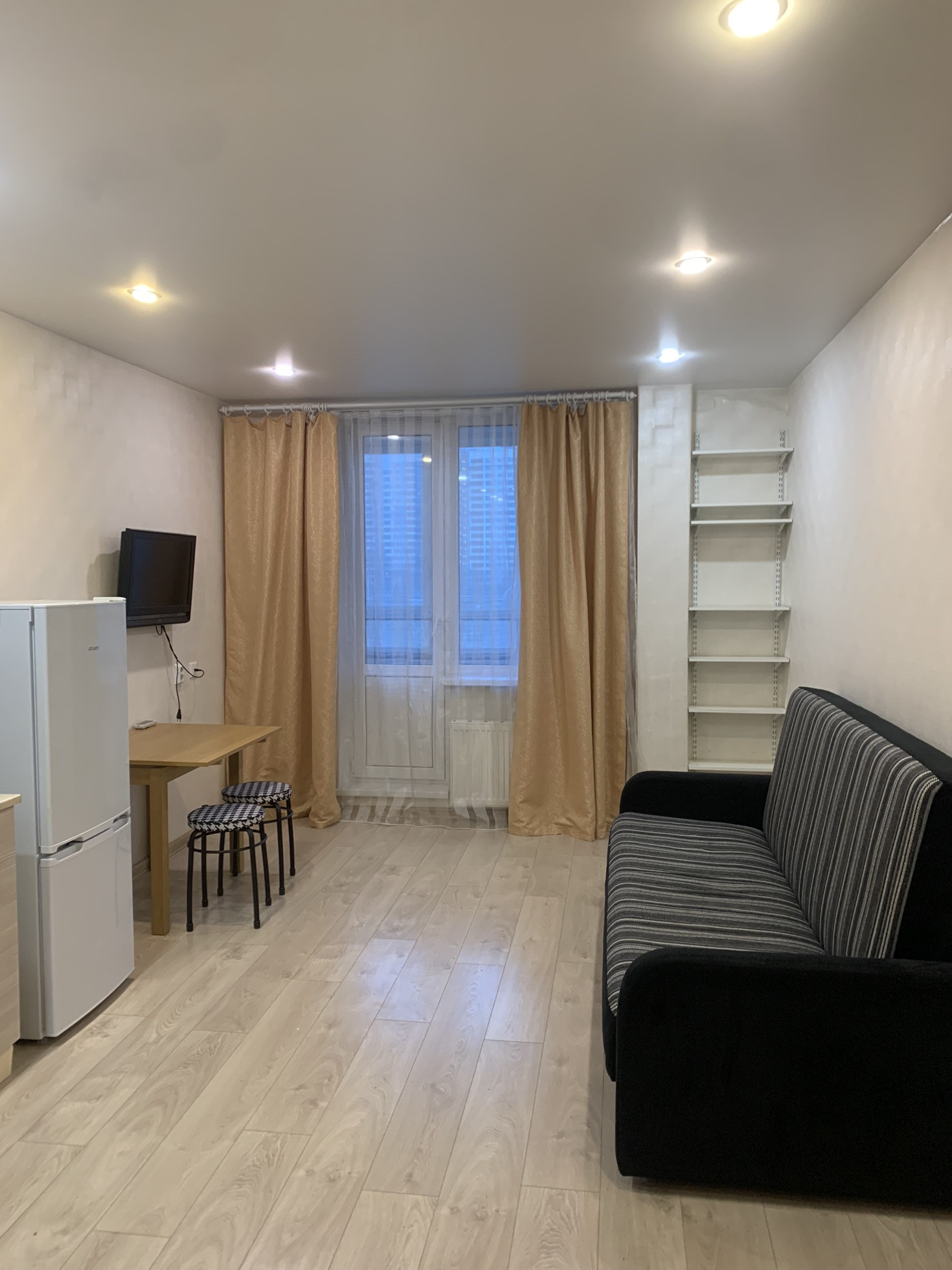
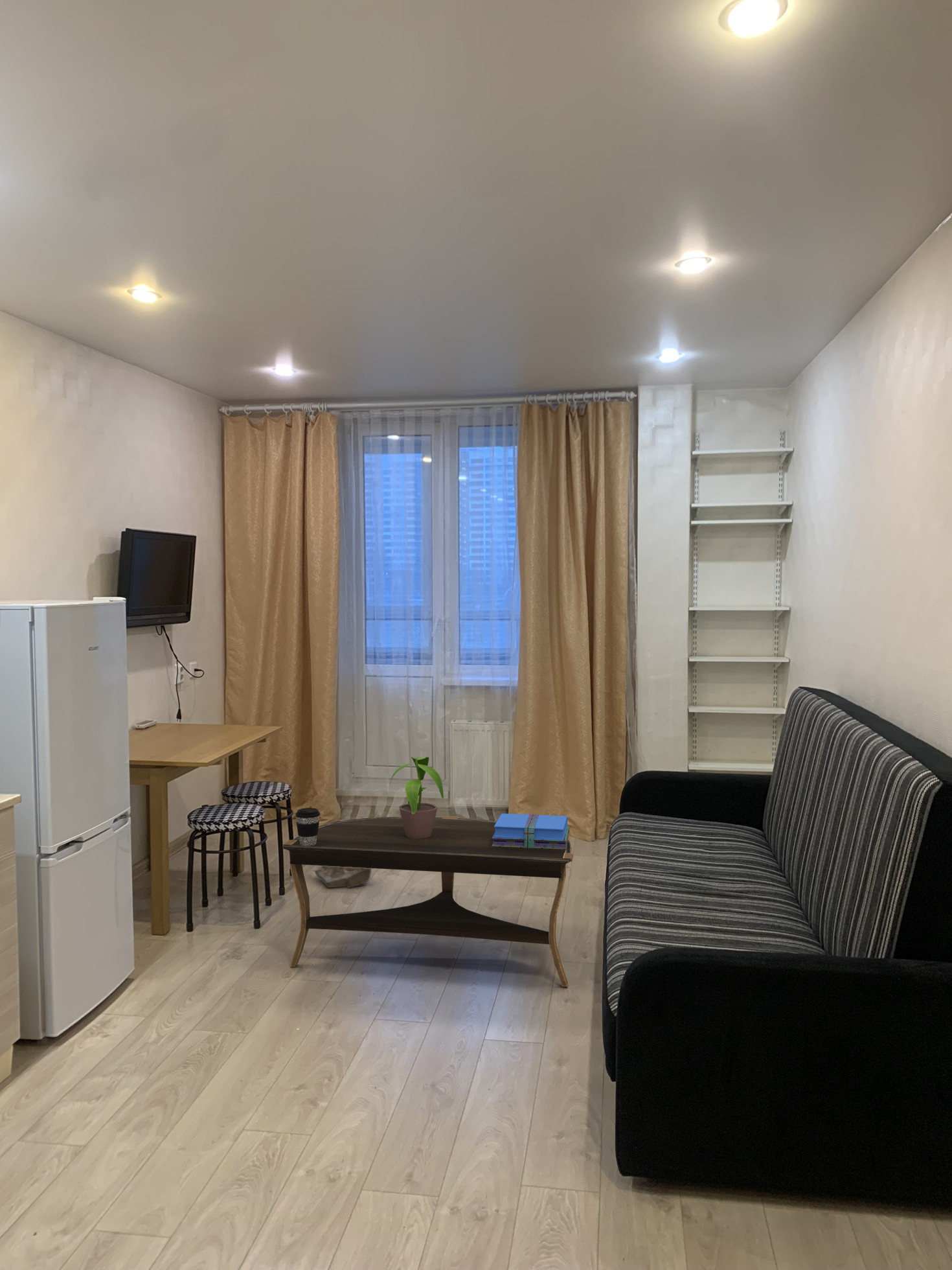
+ coffee cup [295,807,321,846]
+ books [492,813,570,849]
+ potted plant [386,756,444,838]
+ cardboard box [309,865,373,888]
+ coffee table [282,816,574,987]
